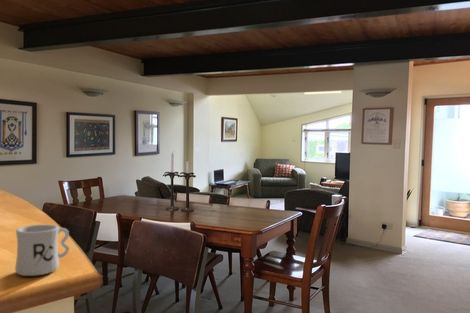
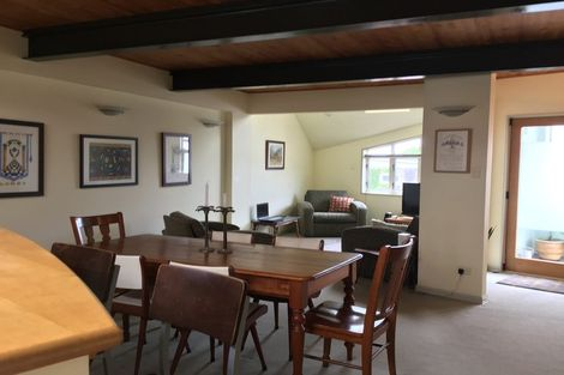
- mug [14,224,70,277]
